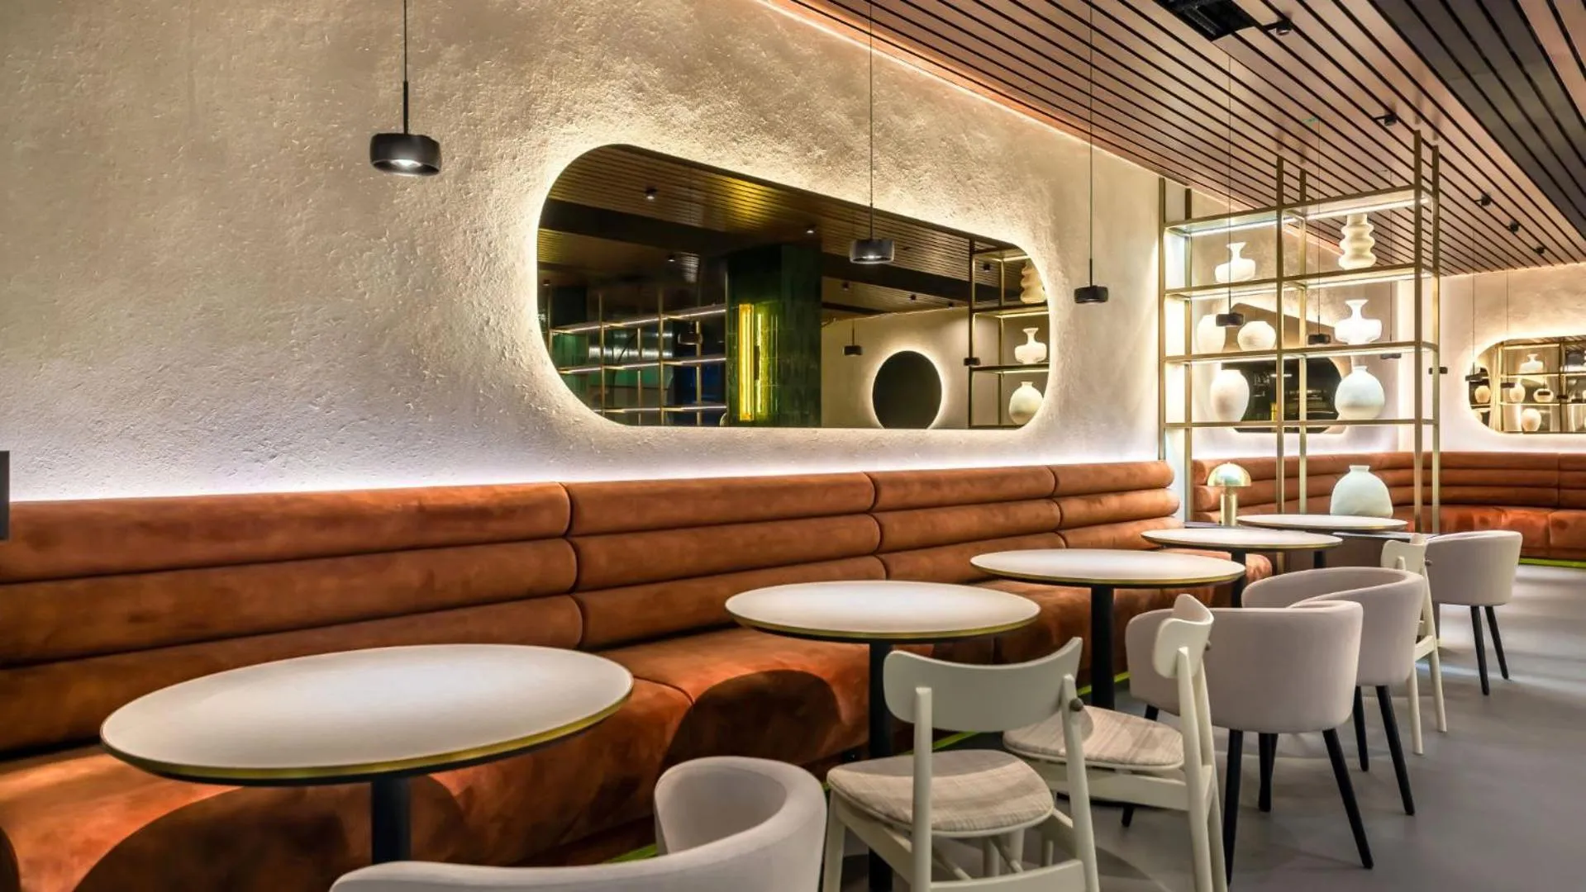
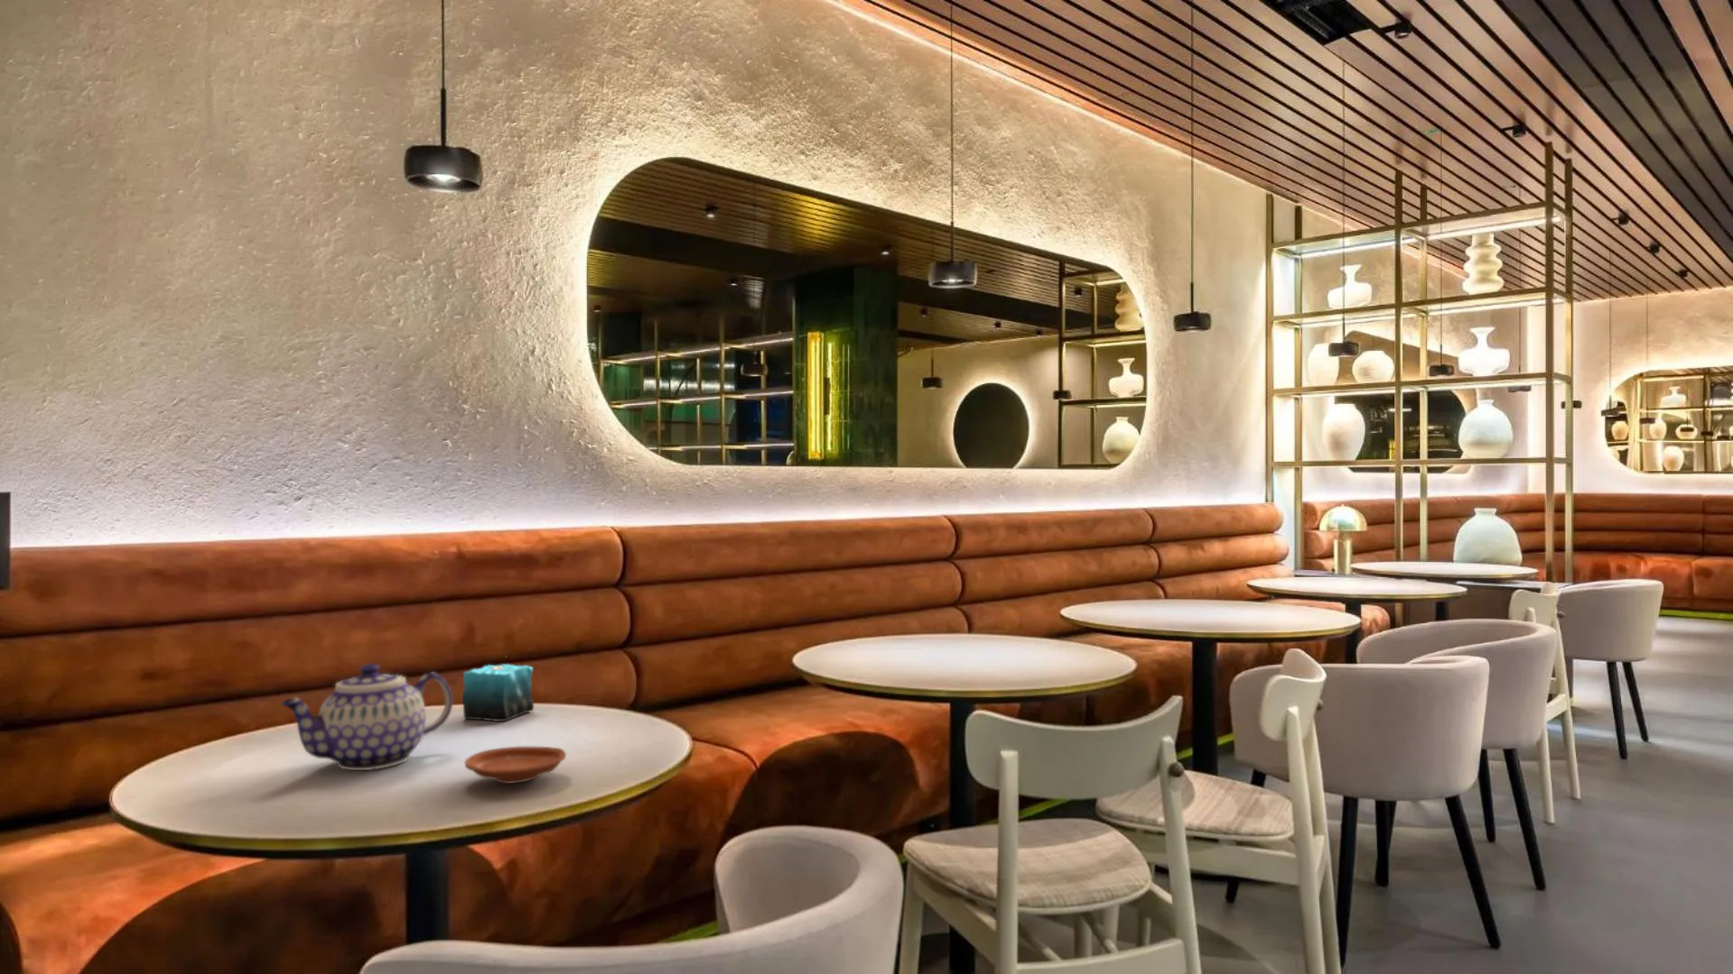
+ teapot [280,662,453,771]
+ candle [462,655,534,722]
+ plate [464,746,567,785]
